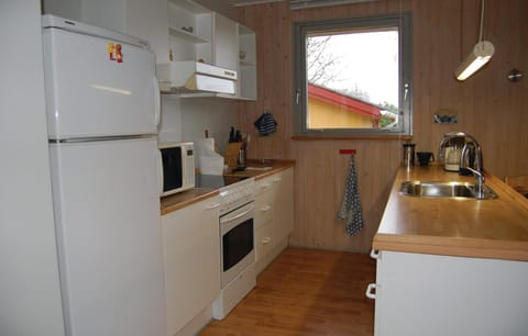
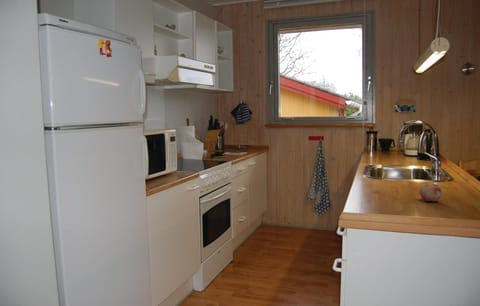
+ fruit [419,183,443,202]
